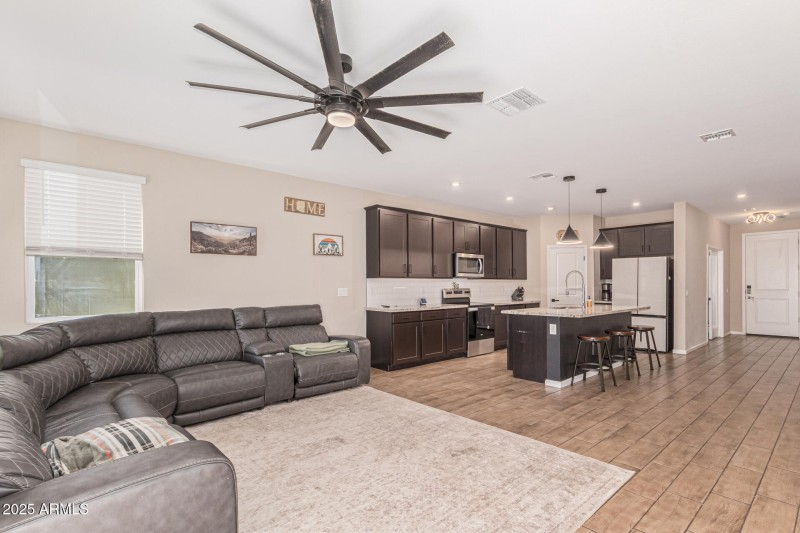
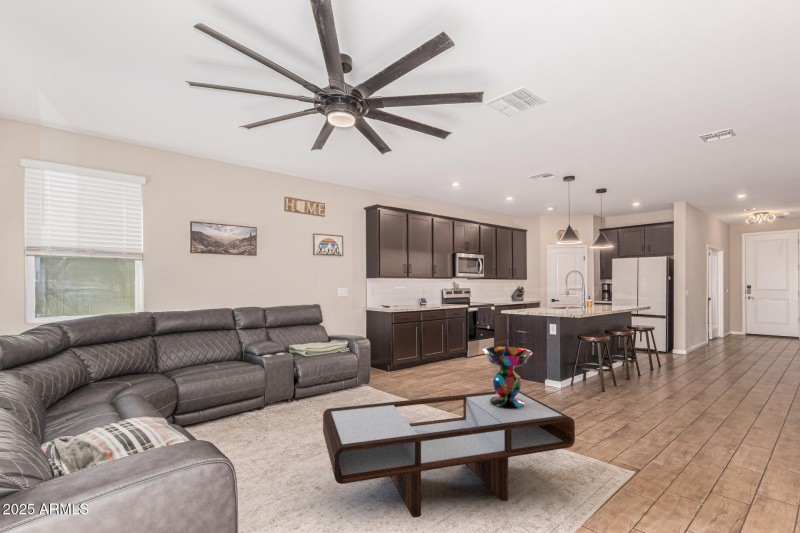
+ decorative bowl [481,346,534,409]
+ coffee table [322,390,576,518]
